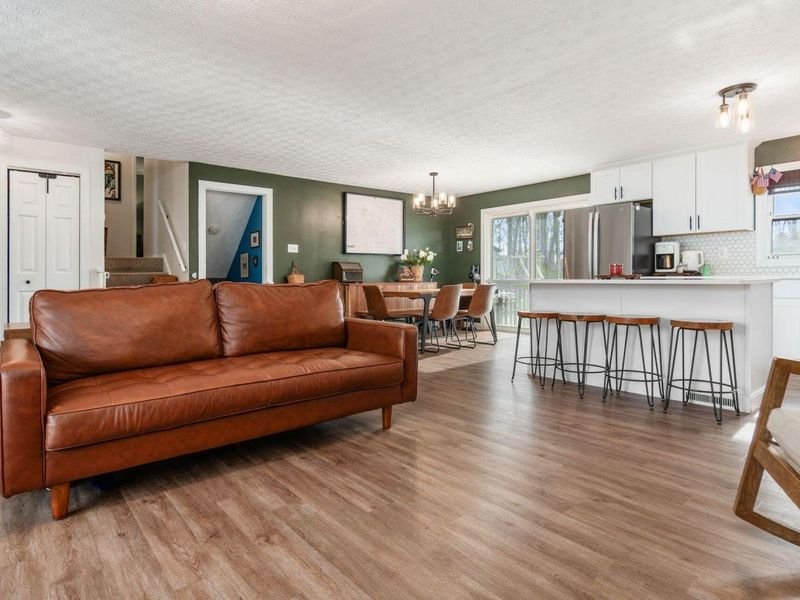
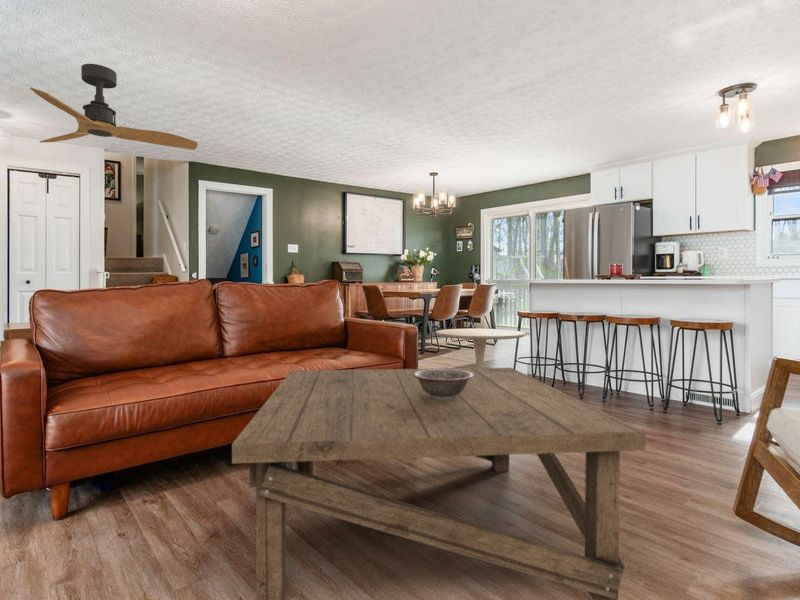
+ decorative bowl [413,368,474,400]
+ coffee table [231,367,646,600]
+ side table [435,328,527,368]
+ ceiling fan [29,63,199,151]
